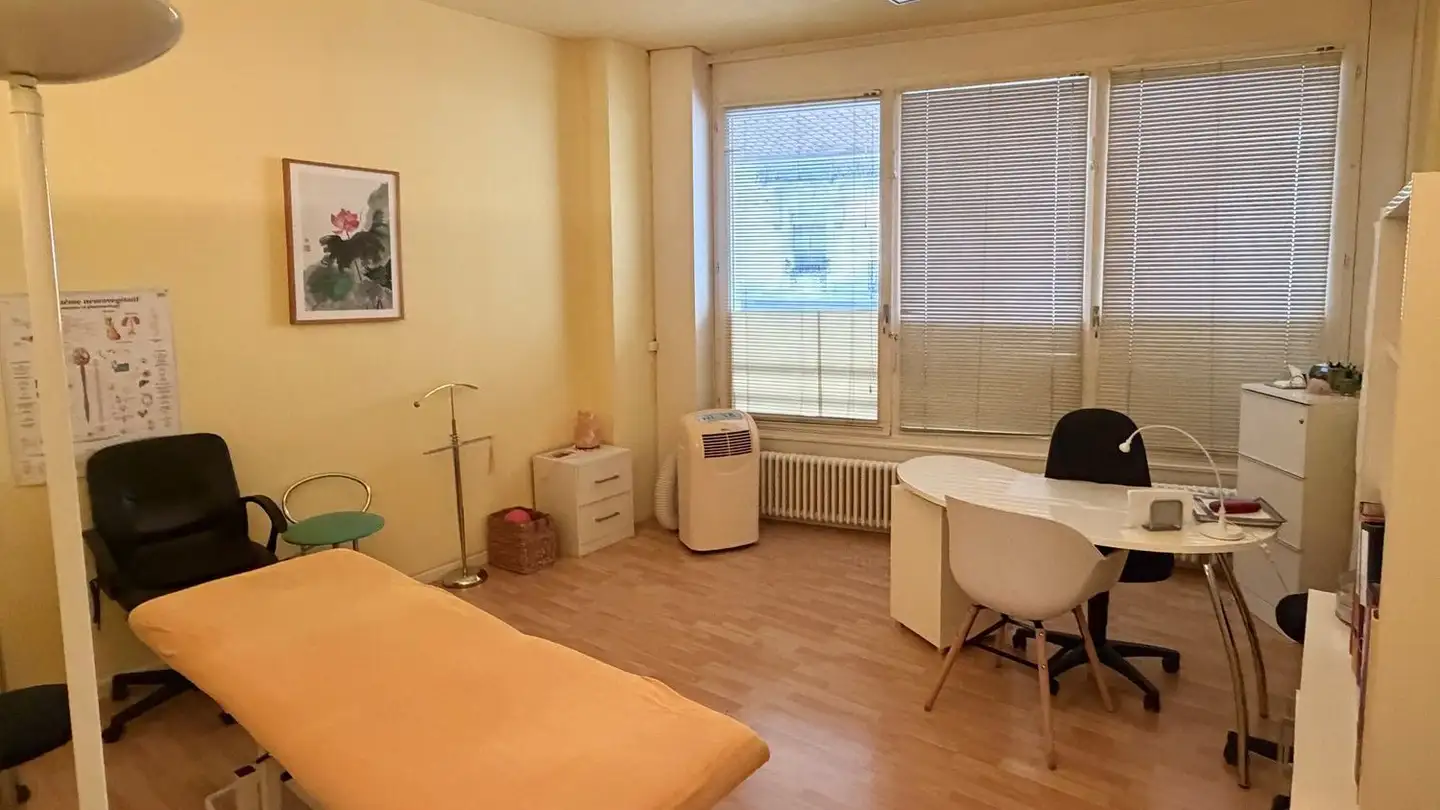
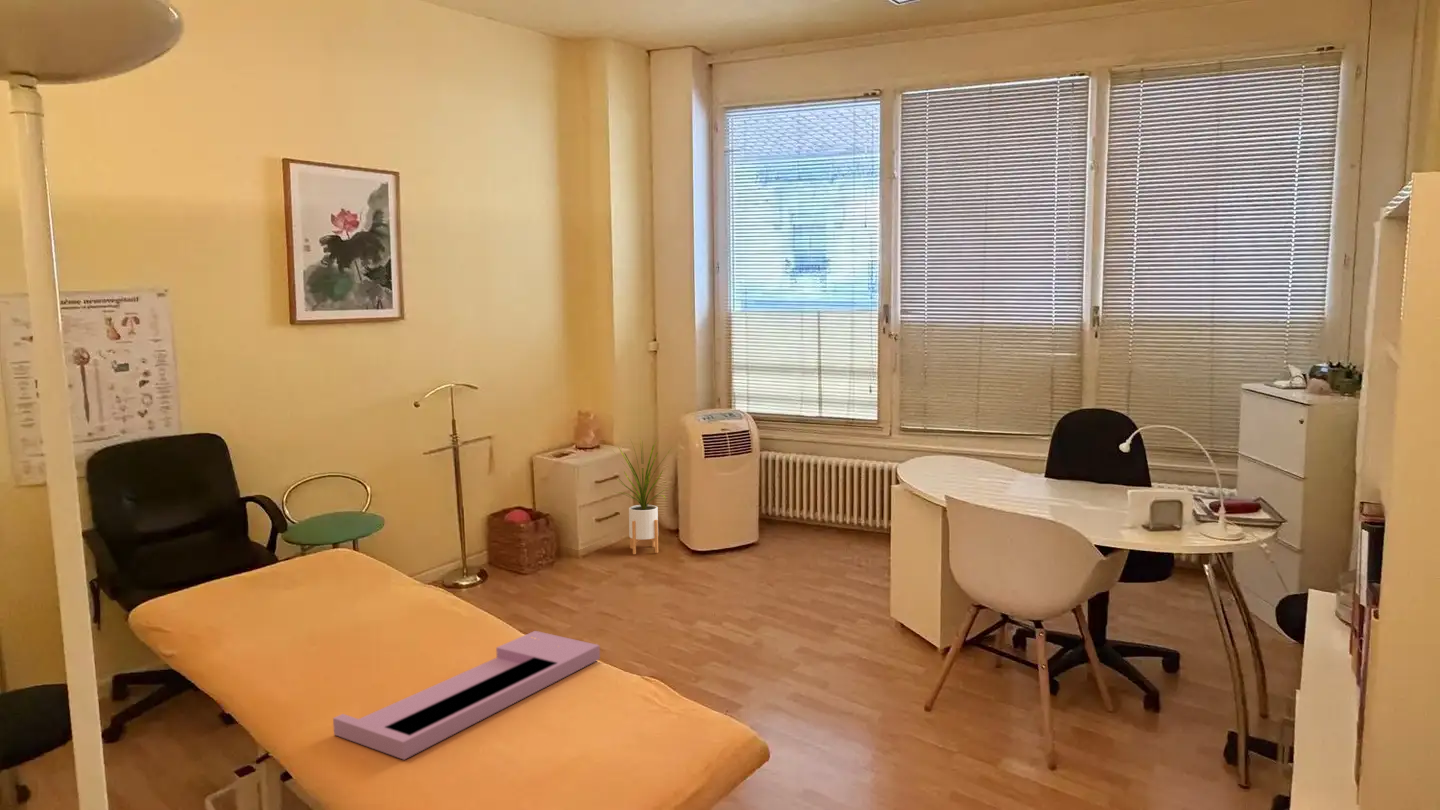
+ house plant [612,437,673,555]
+ tray [332,630,601,761]
